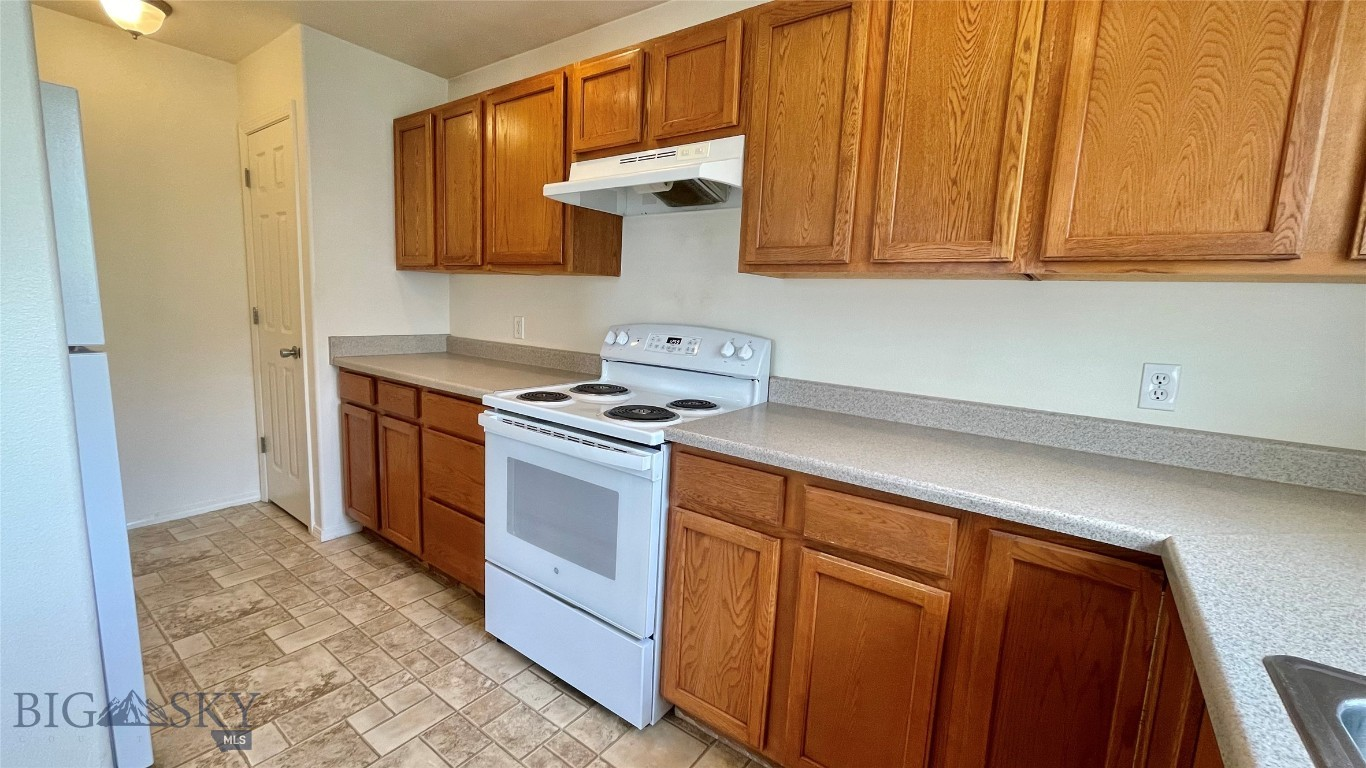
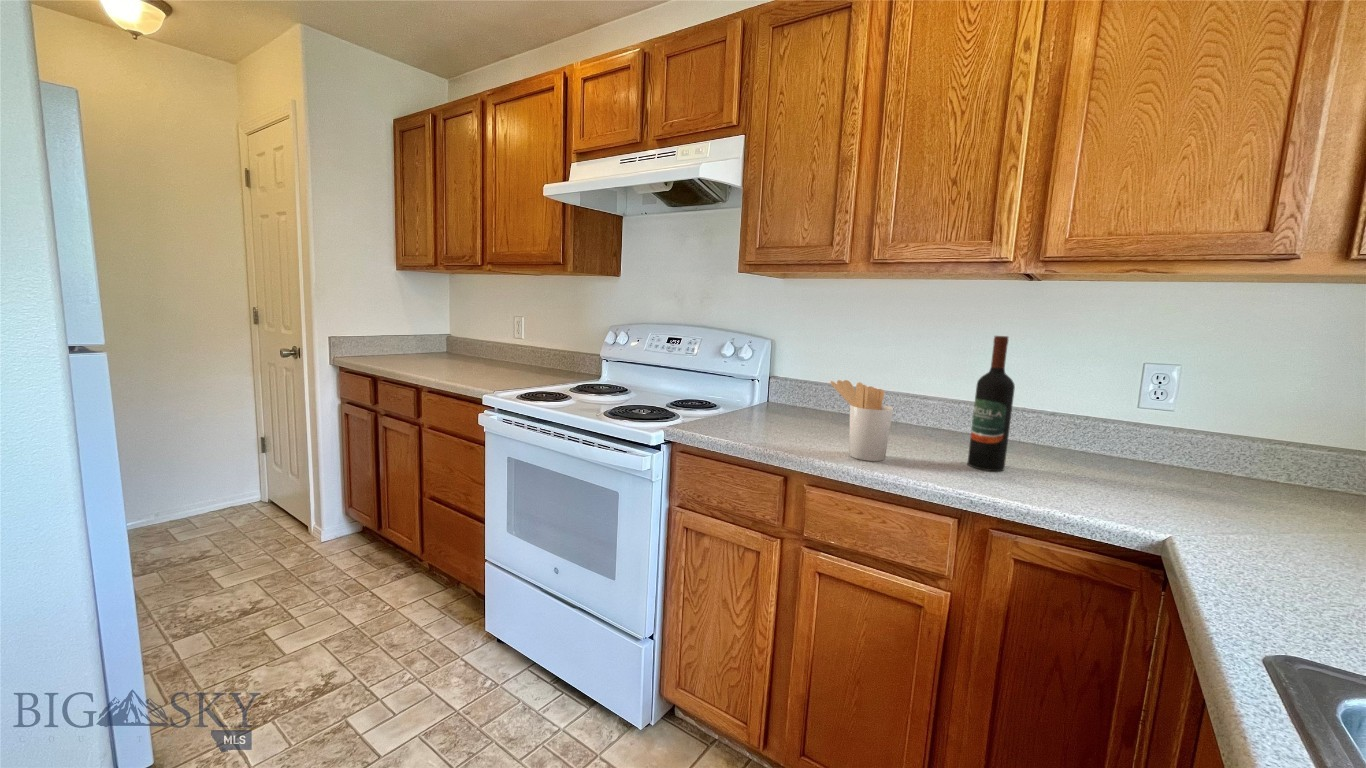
+ wine bottle [966,335,1016,472]
+ utensil holder [829,379,894,462]
